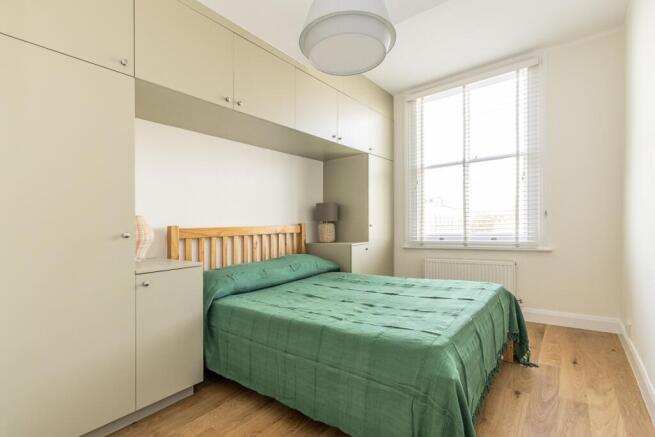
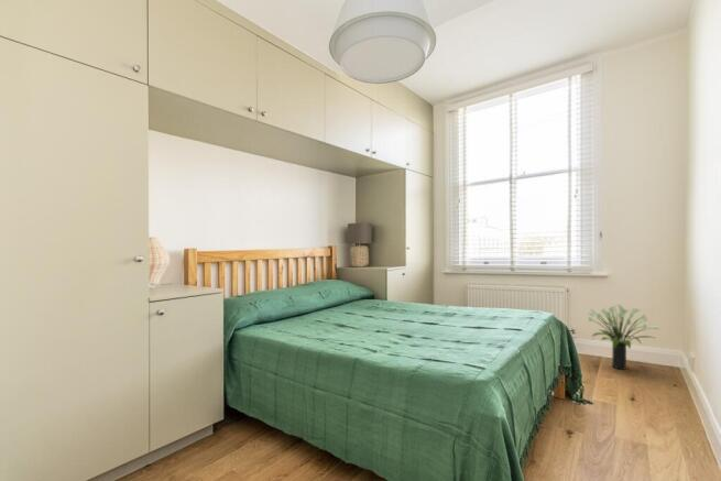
+ potted plant [586,304,660,371]
